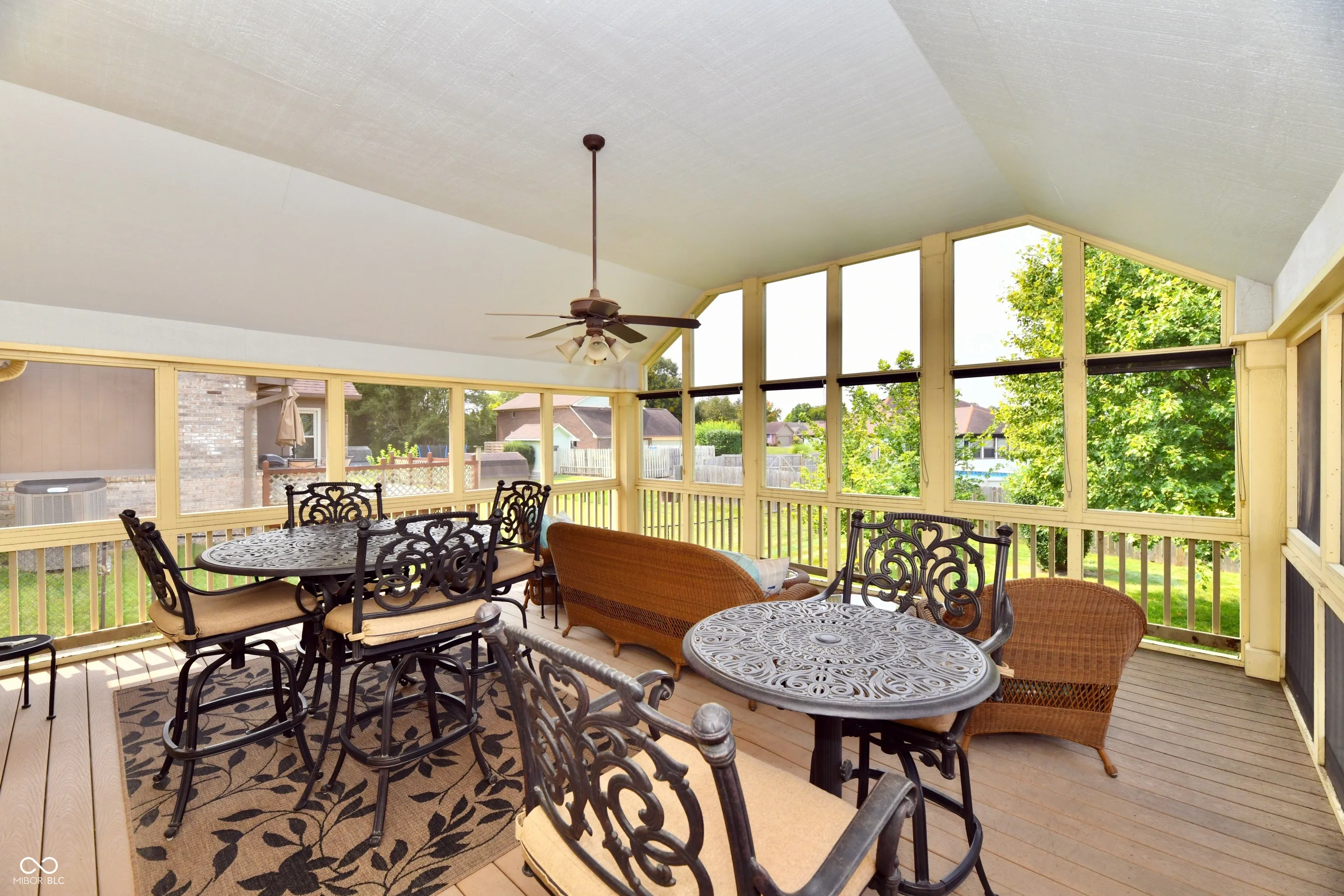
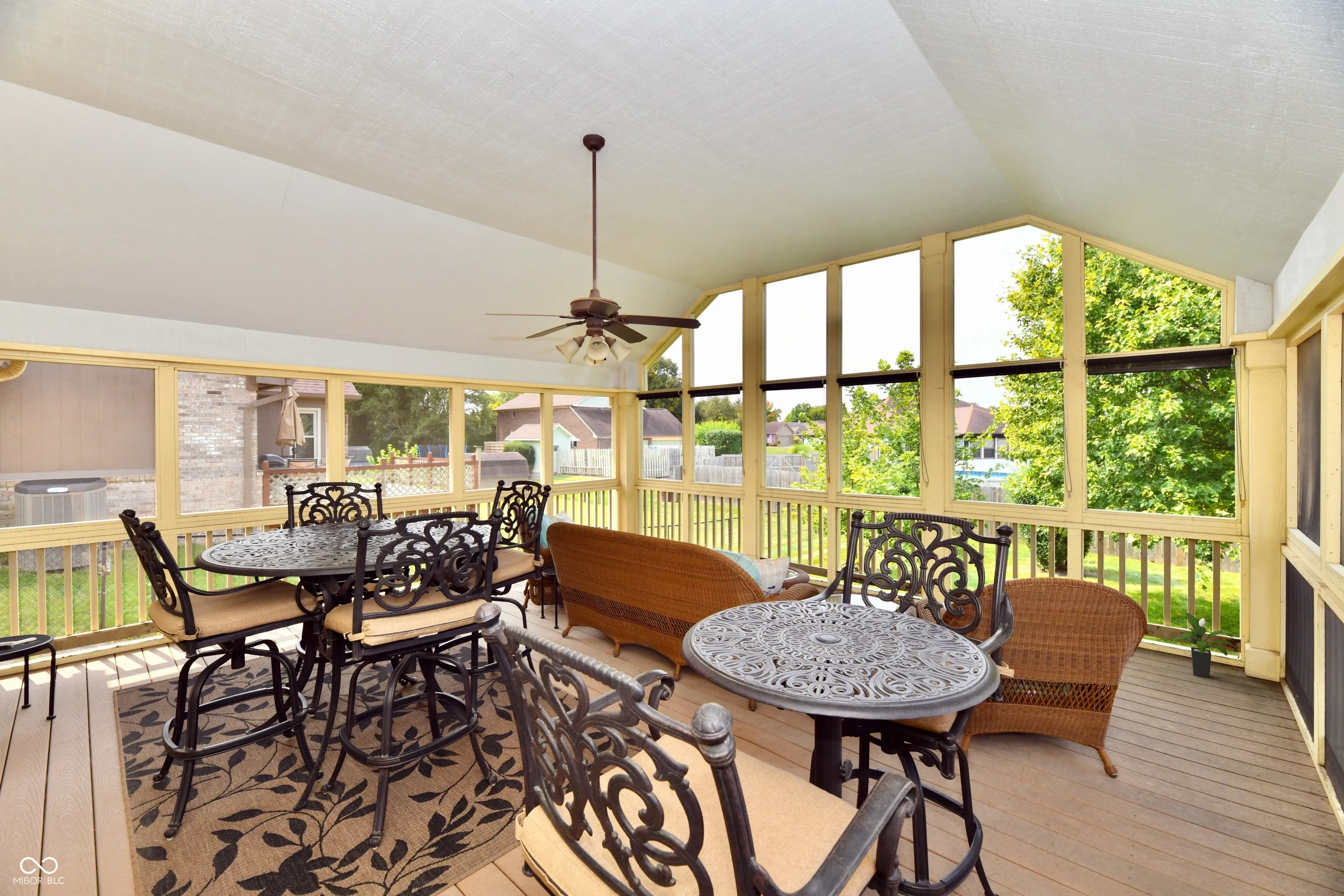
+ potted plant [1169,612,1236,678]
